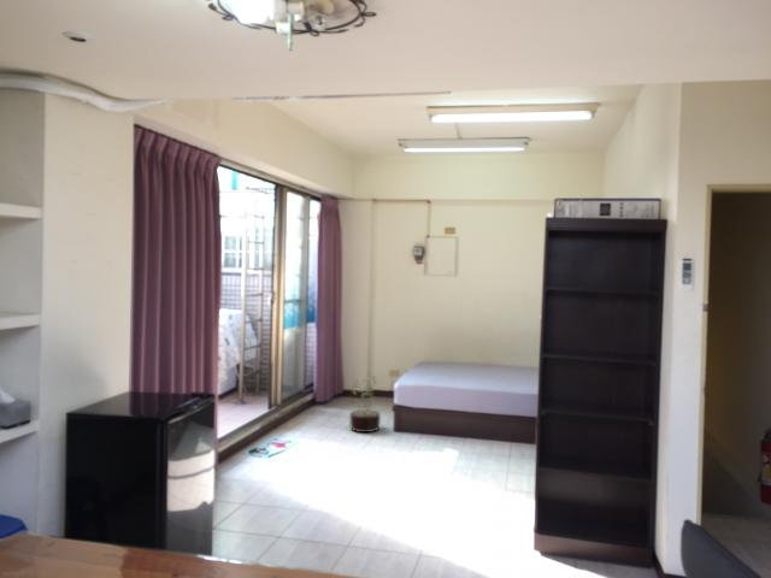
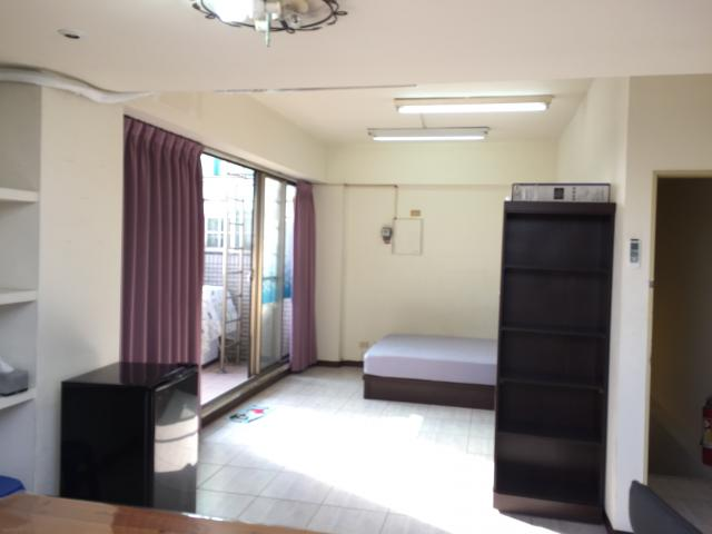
- decorative plant [348,376,382,434]
